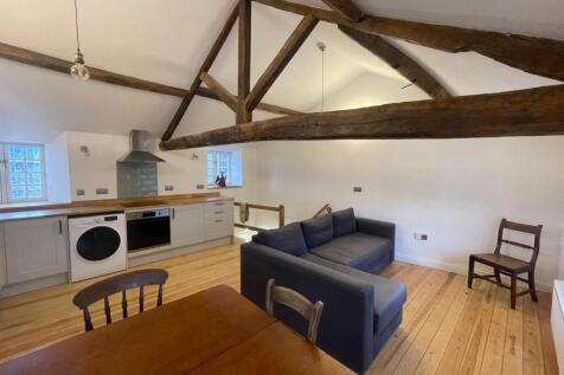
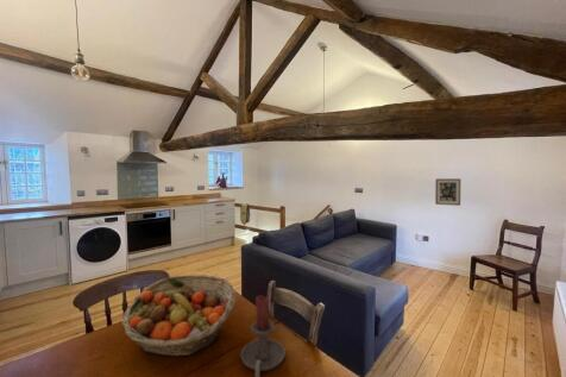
+ fruit basket [121,274,237,358]
+ wall art [434,177,461,207]
+ candle holder [239,295,287,377]
